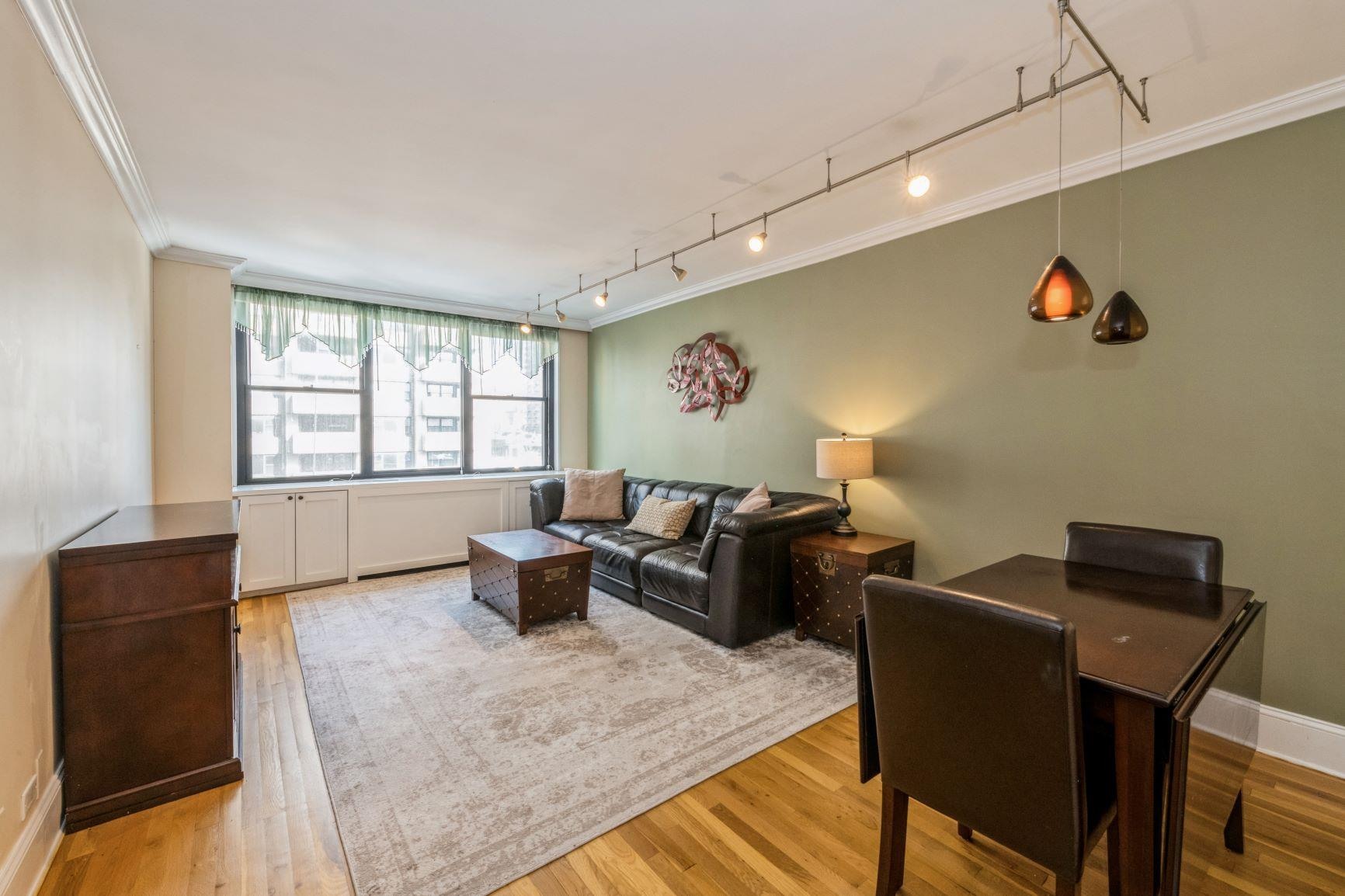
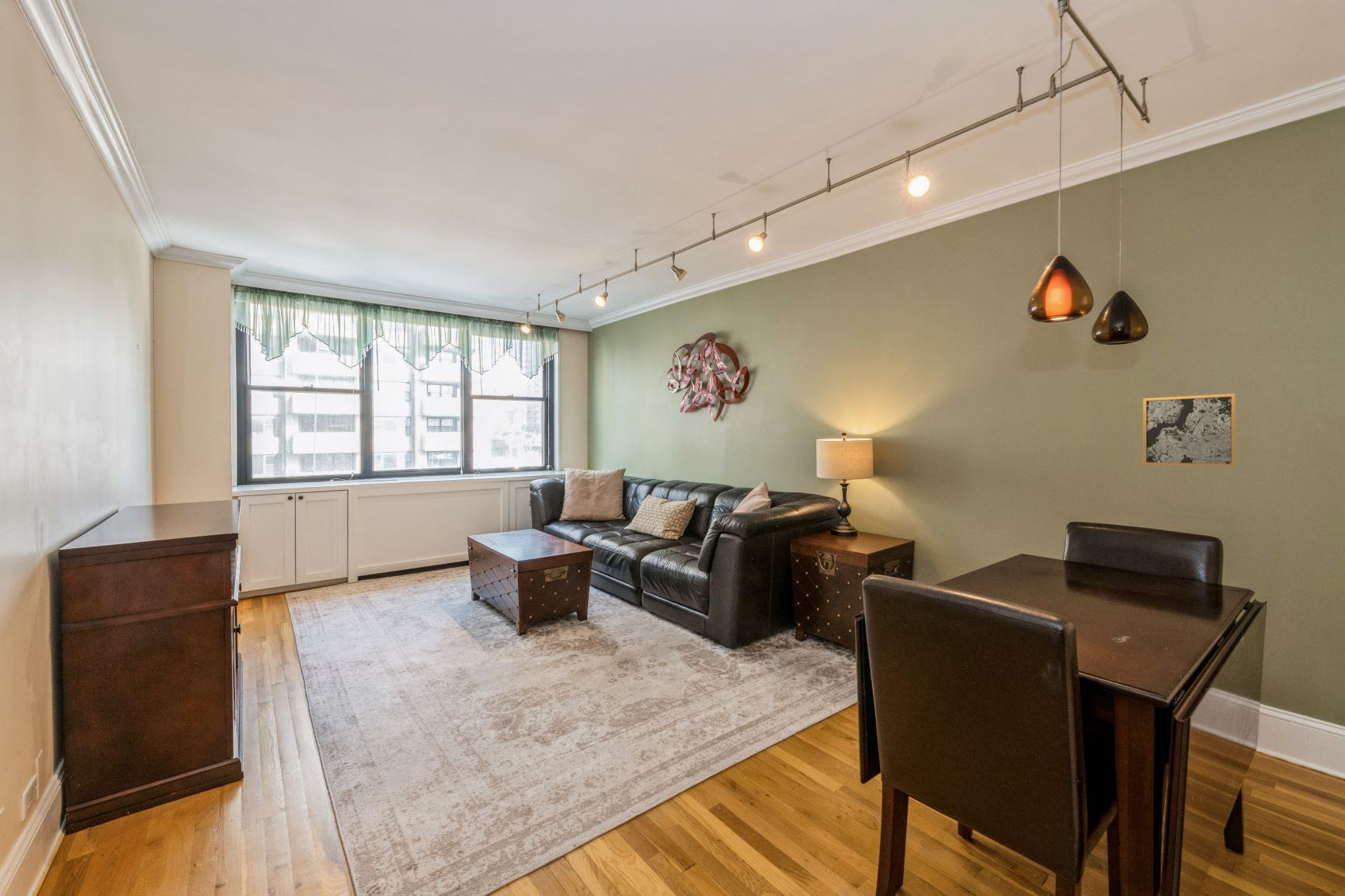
+ wall art [1142,393,1237,467]
